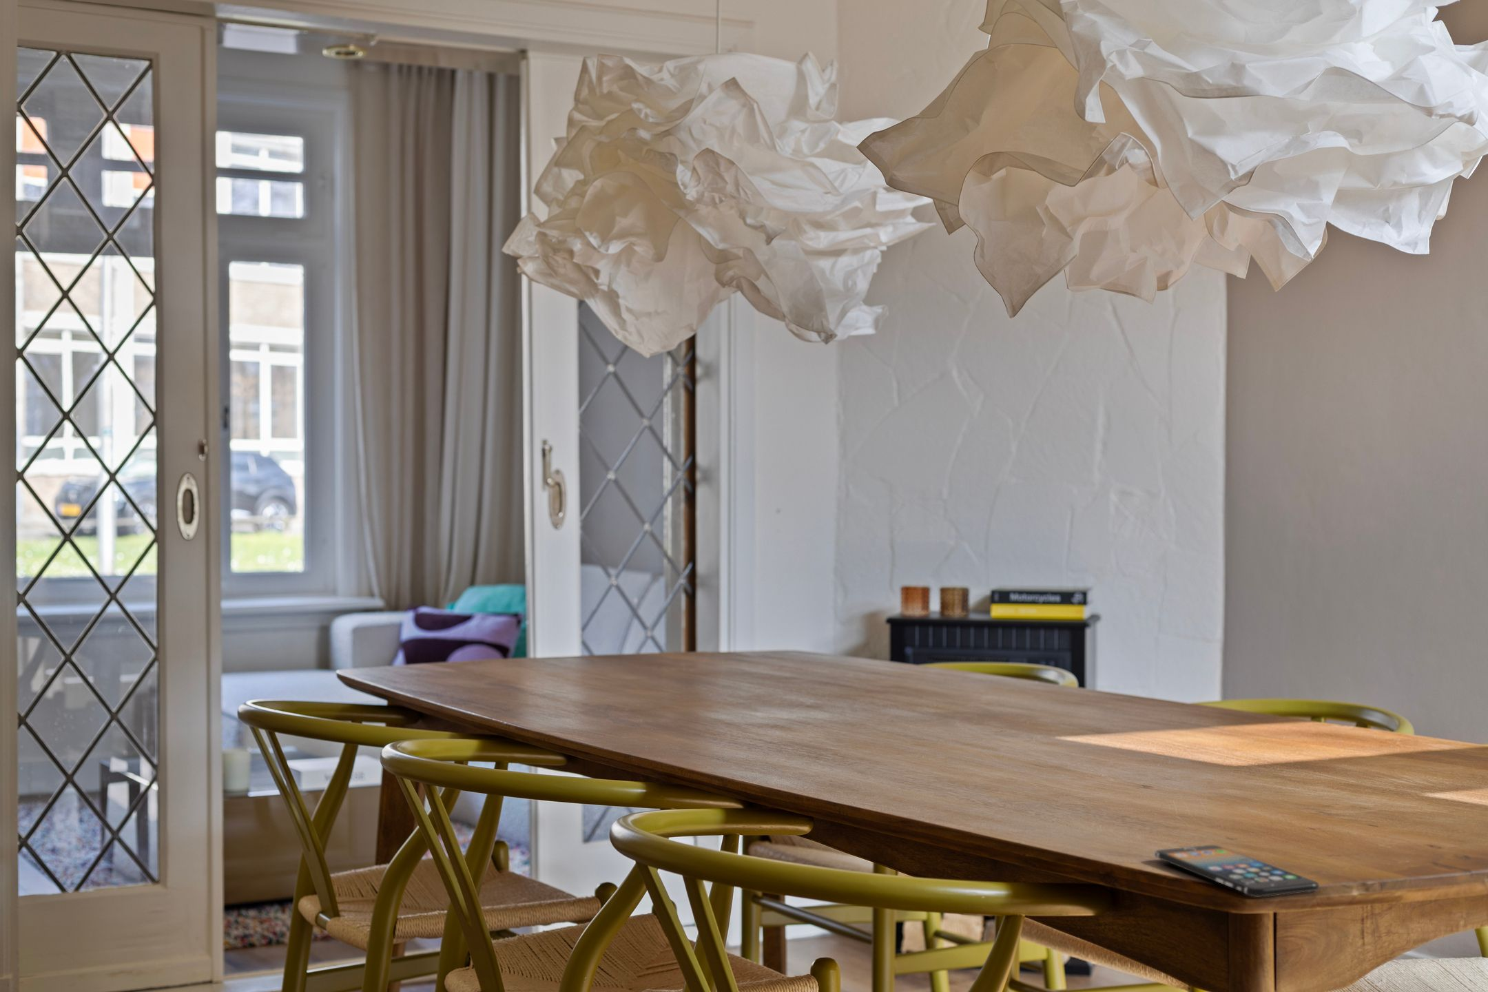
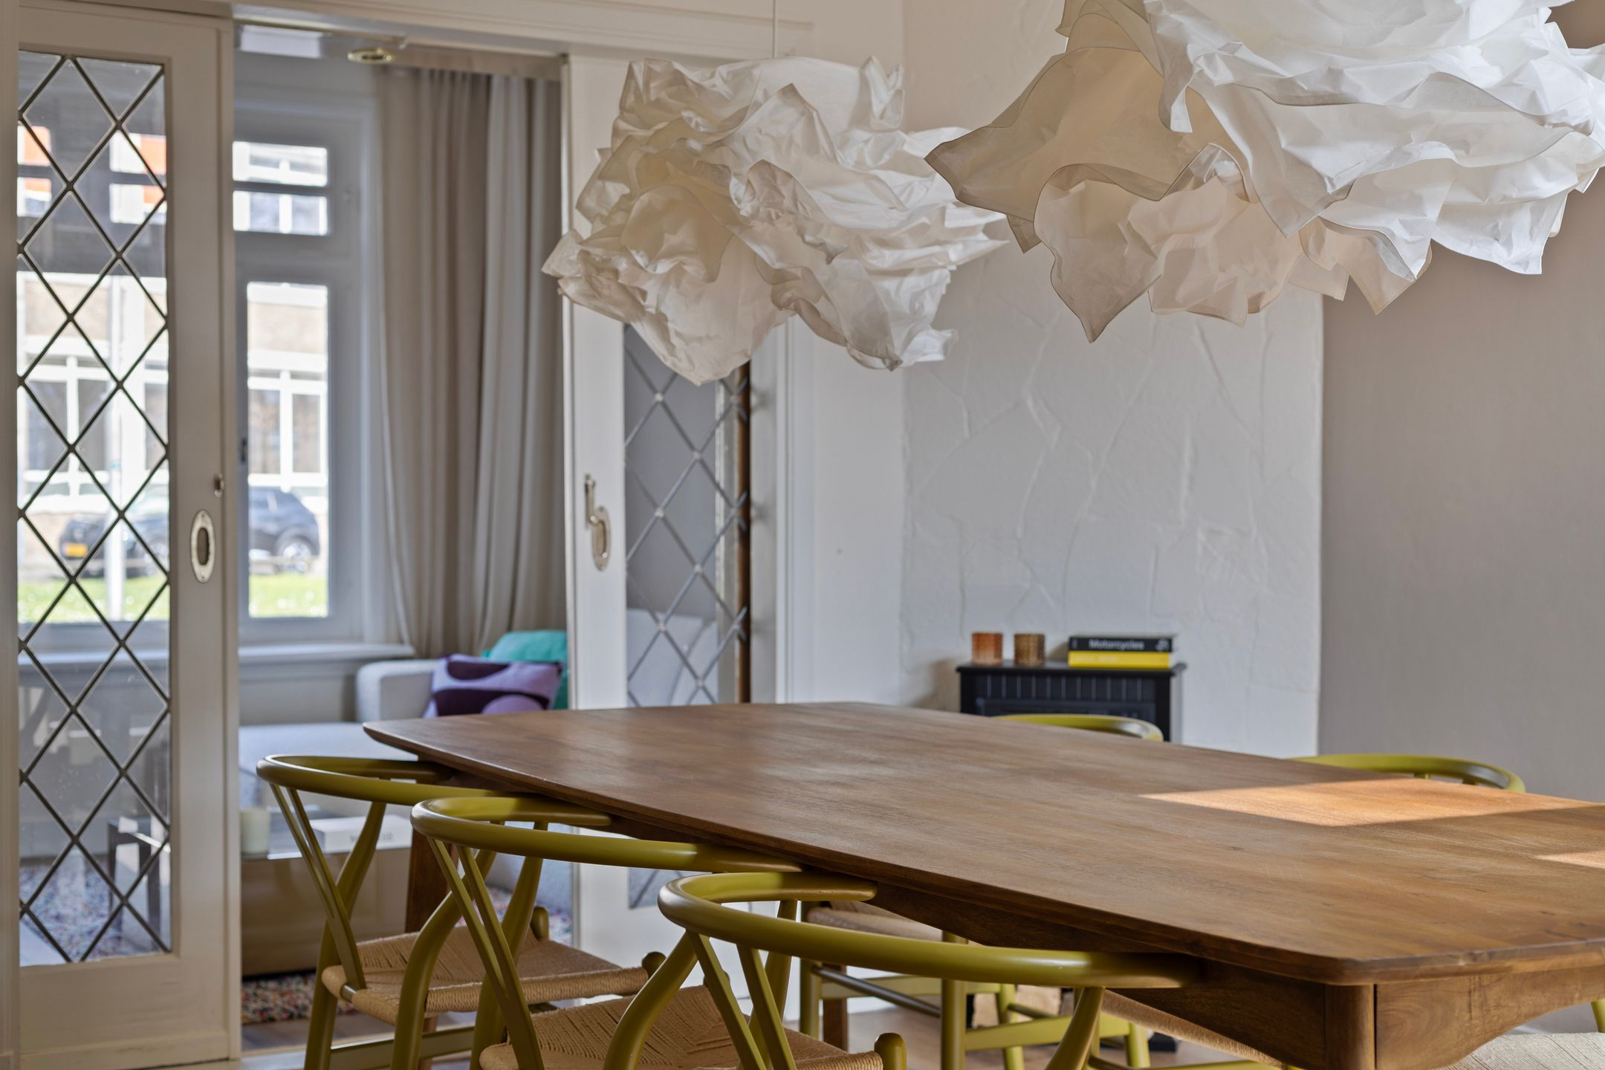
- smartphone [1154,845,1320,897]
